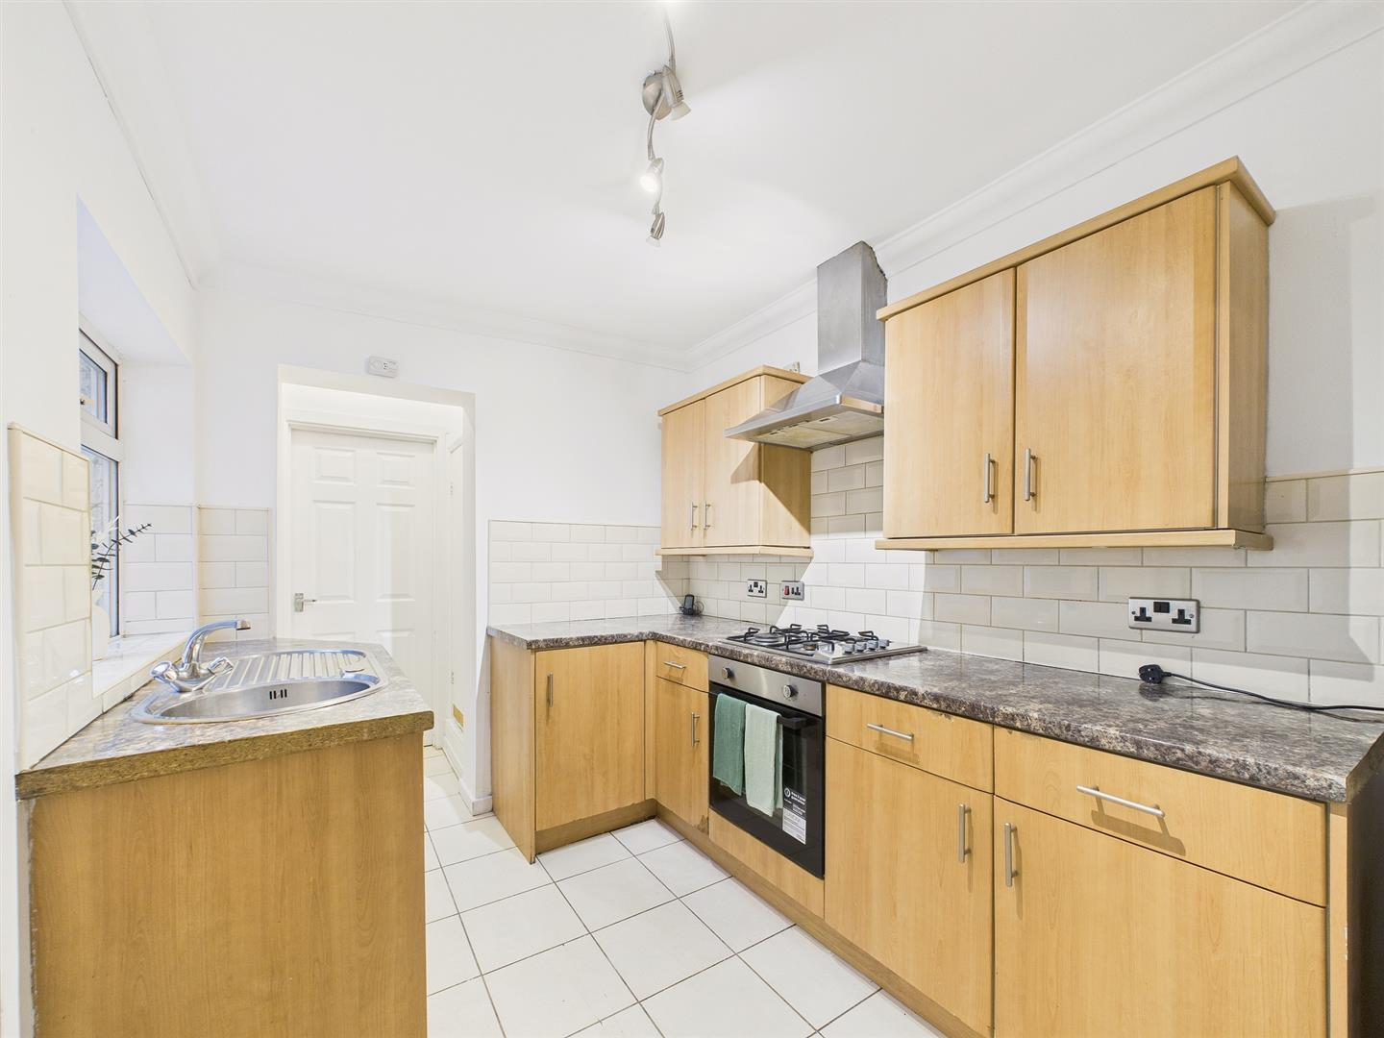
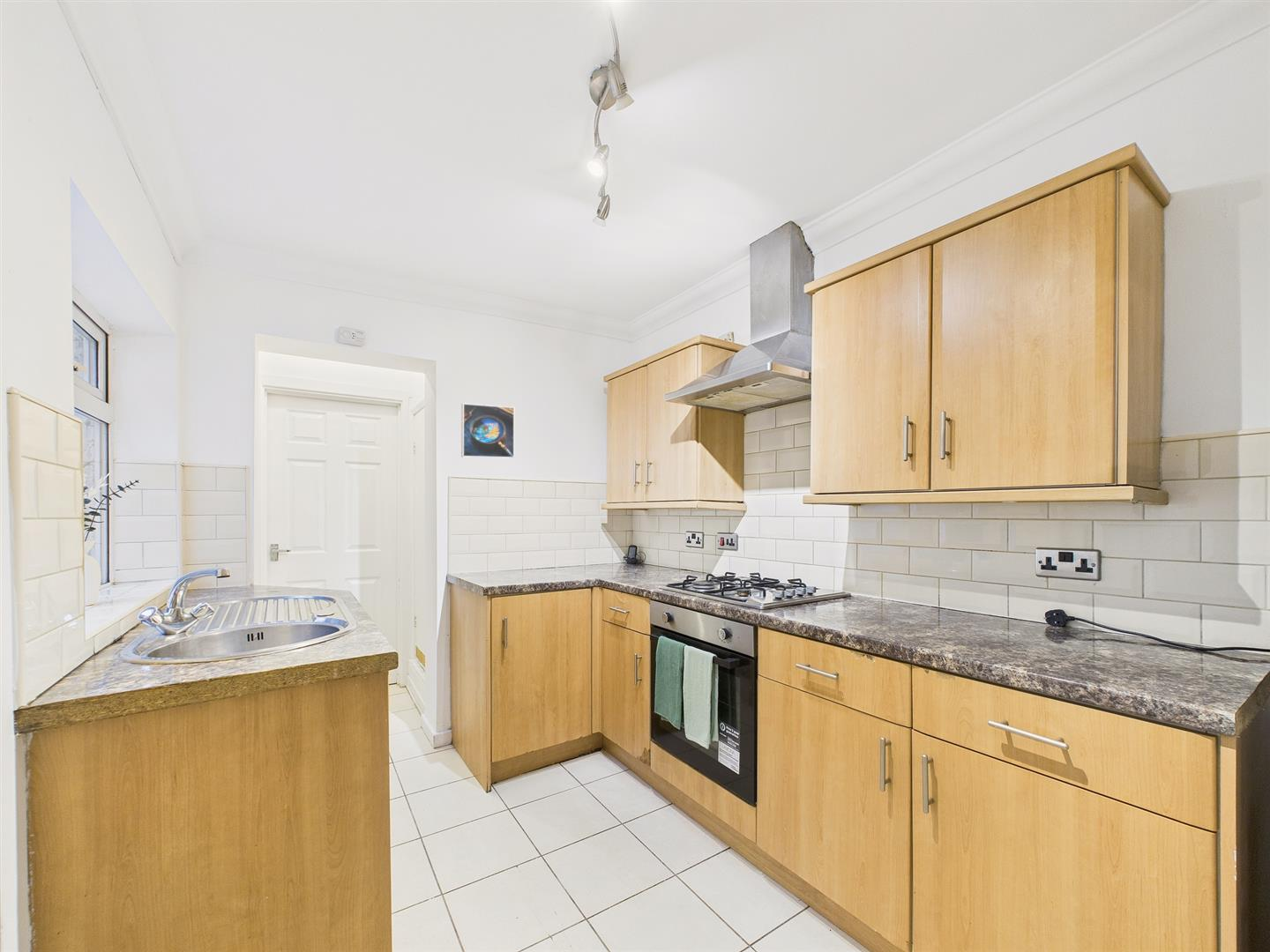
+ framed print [460,403,515,459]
